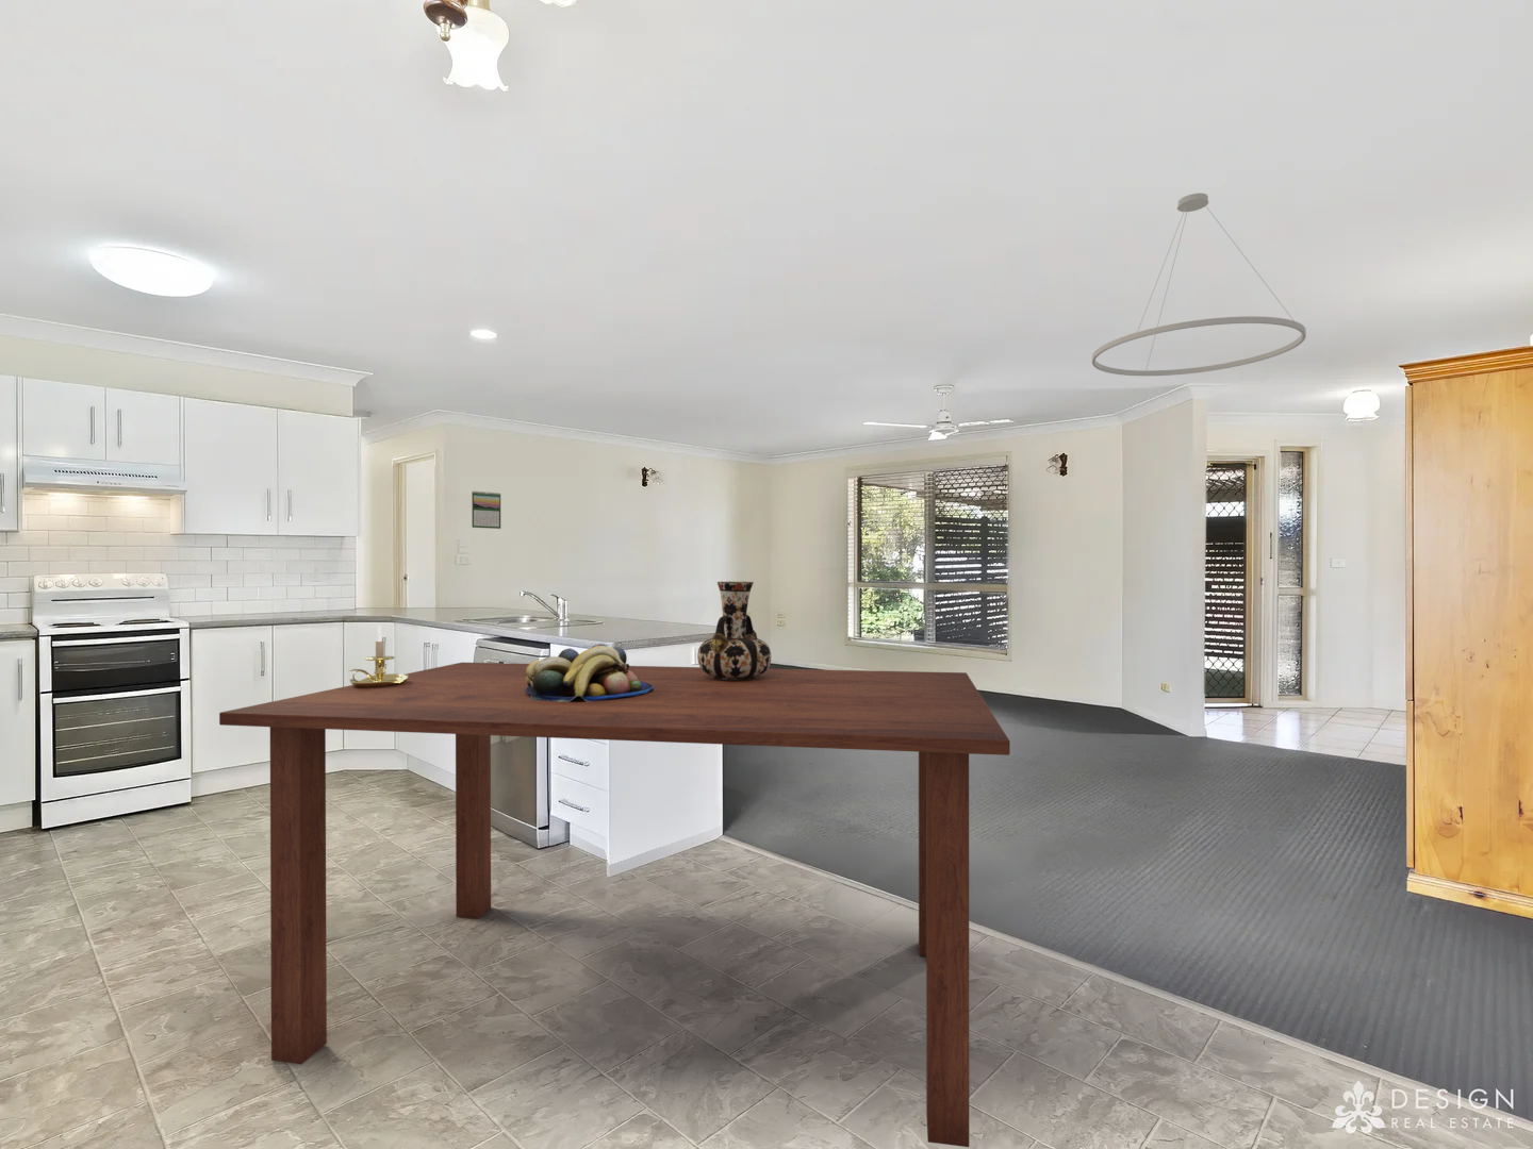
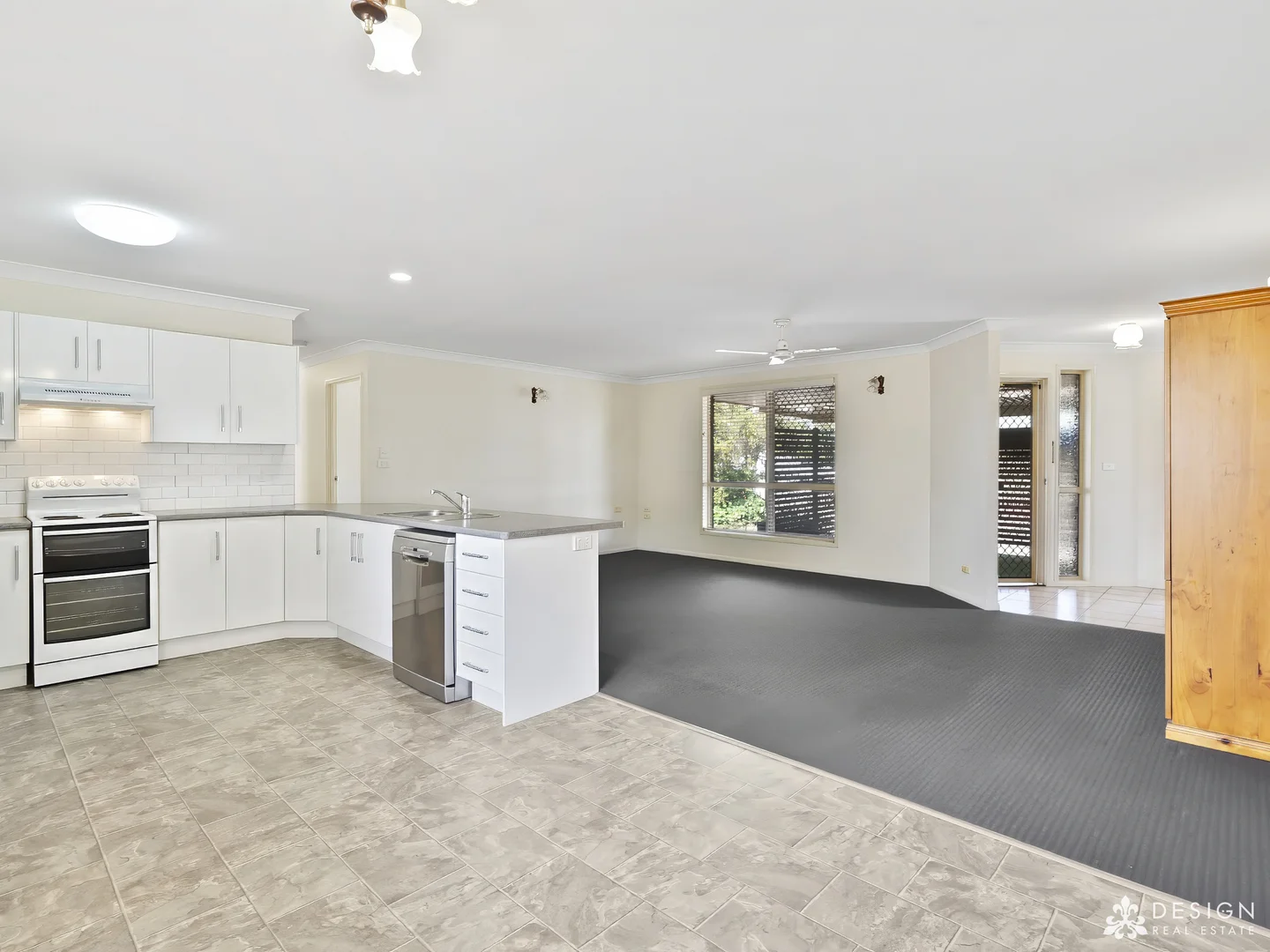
- pendant light [1091,193,1307,377]
- vase [696,581,771,680]
- calendar [471,490,501,530]
- candle holder [348,624,409,688]
- fruit bowl [525,642,654,702]
- dining table [218,661,1012,1148]
